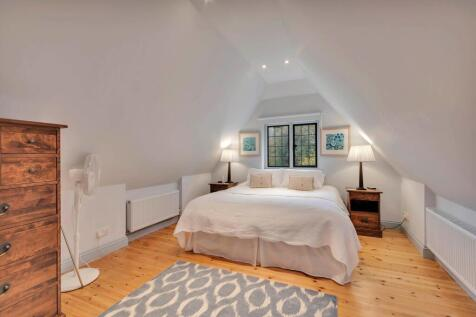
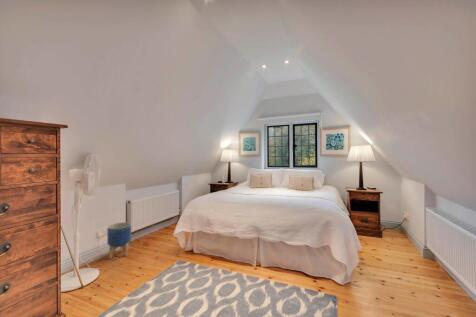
+ planter [106,221,132,260]
